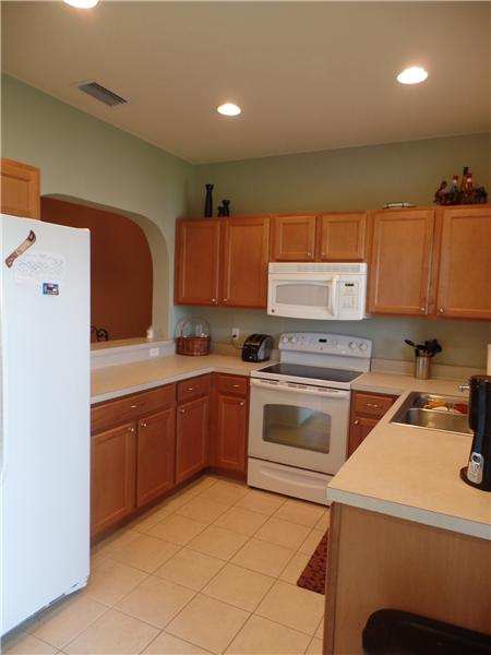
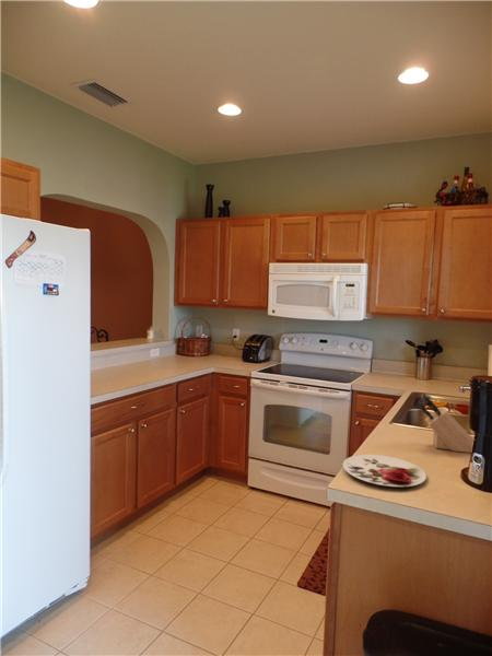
+ plate [342,454,427,488]
+ knife block [417,393,475,454]
